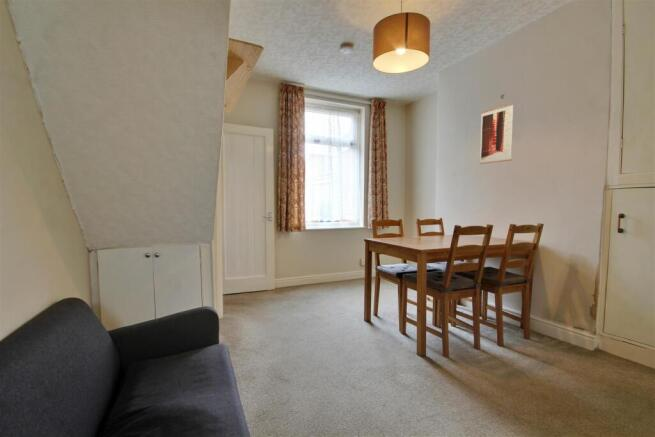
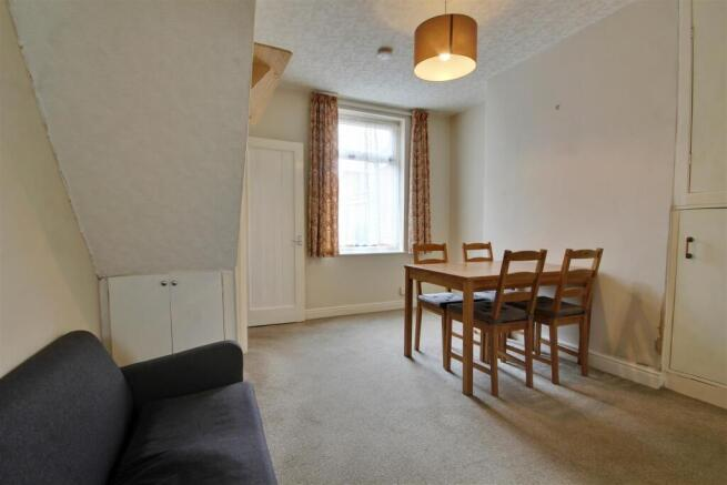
- wall art [479,102,515,165]
